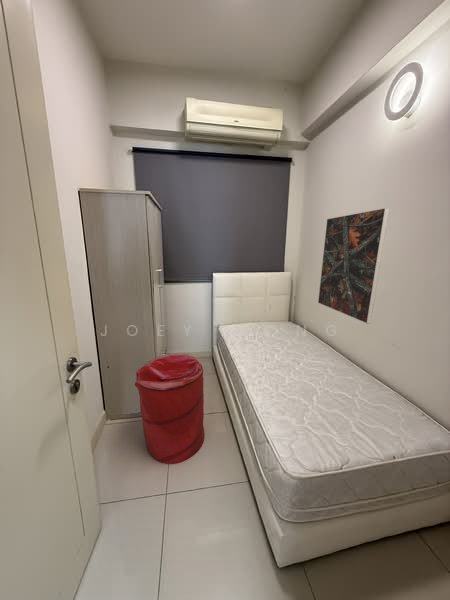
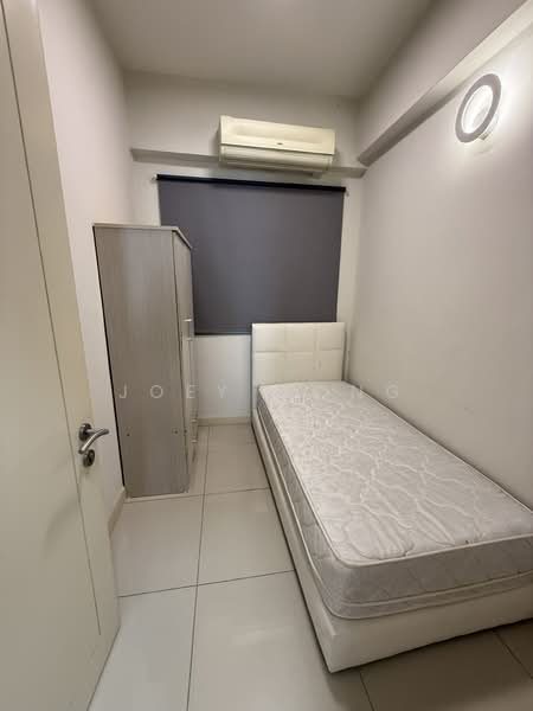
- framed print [317,207,390,325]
- laundry hamper [134,352,206,465]
